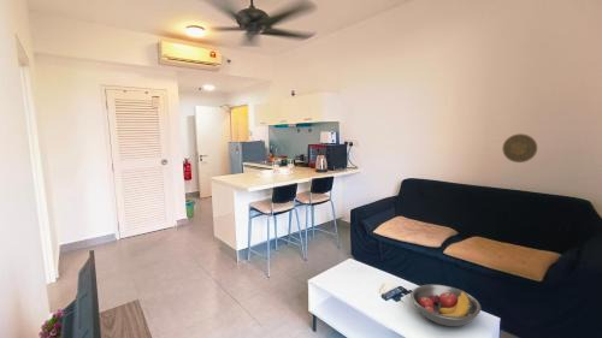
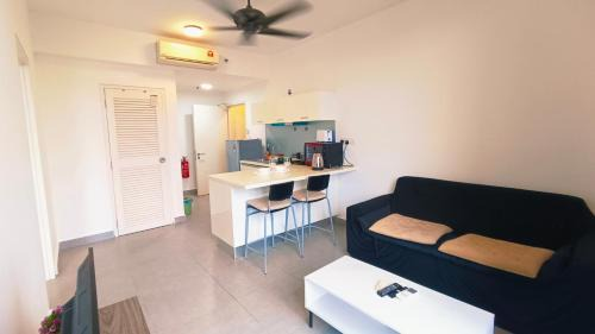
- fruit bowl [409,284,482,327]
- decorative plate [501,132,538,164]
